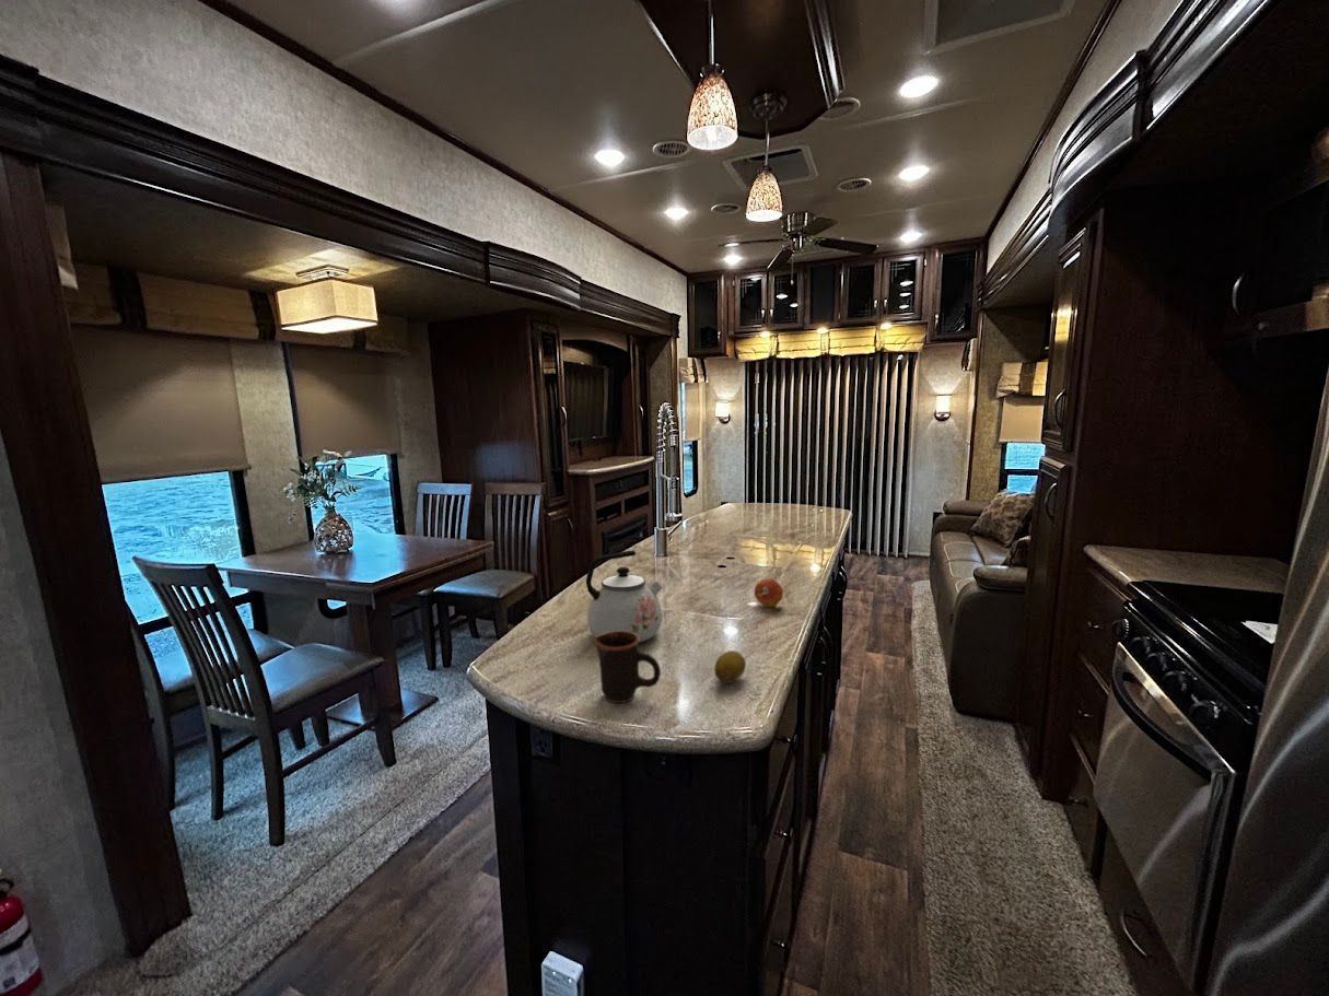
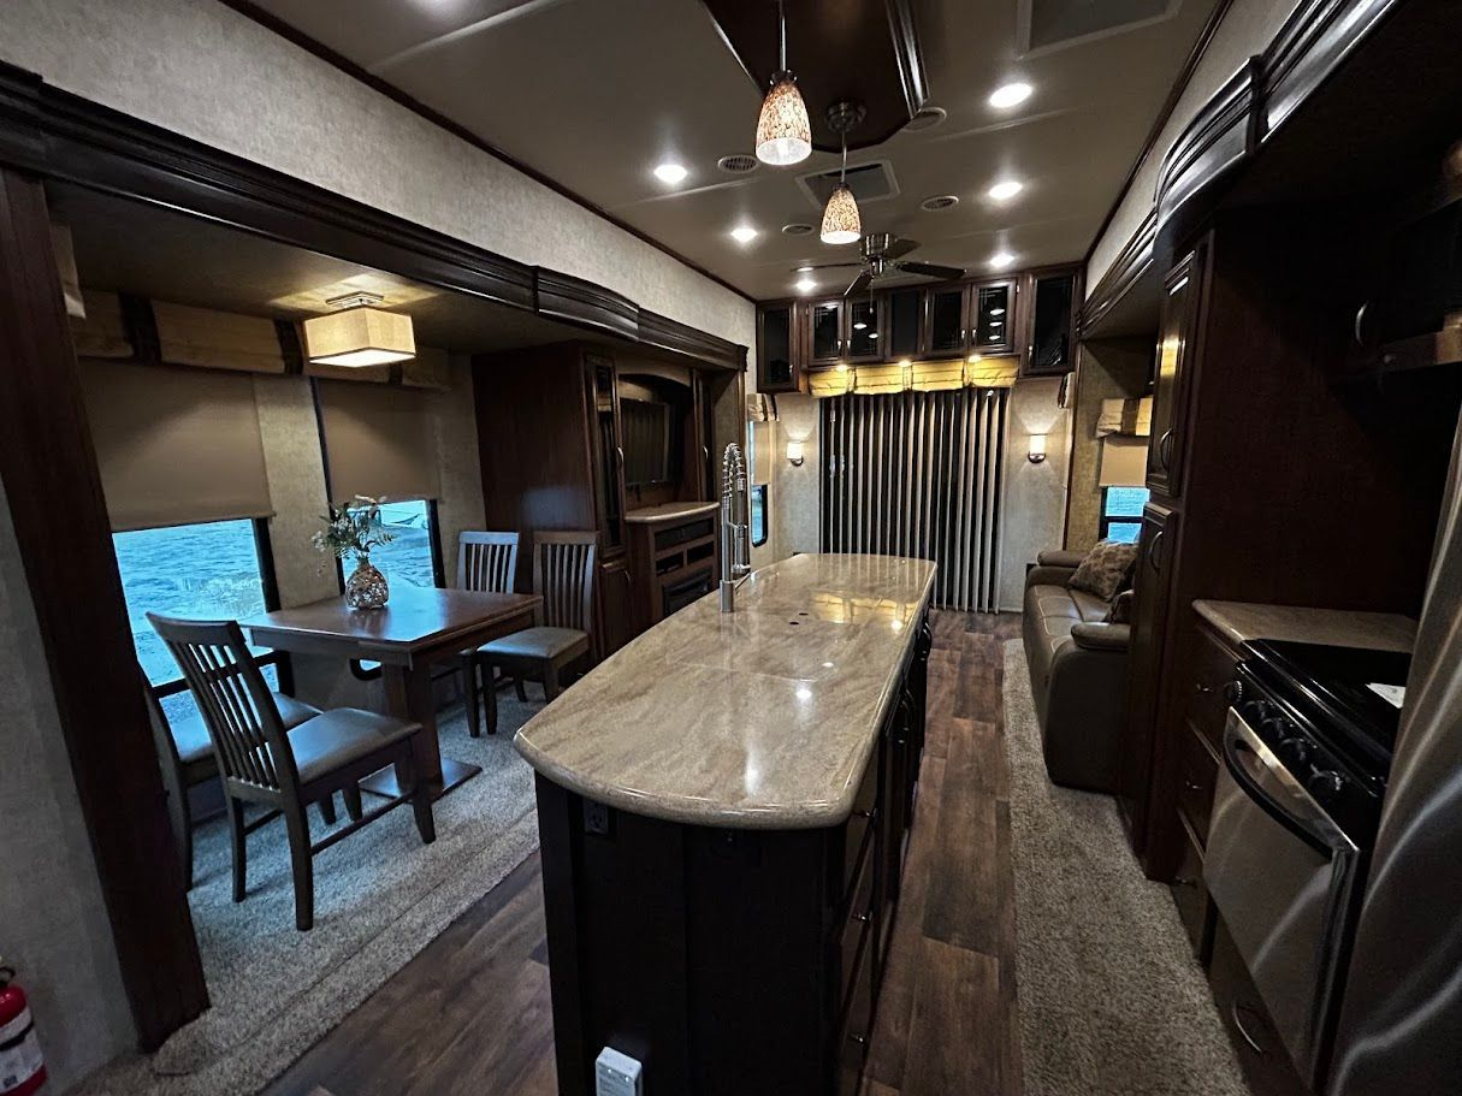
- kettle [585,549,663,644]
- mug [592,631,662,704]
- fruit [713,649,747,684]
- fruit [754,578,784,608]
